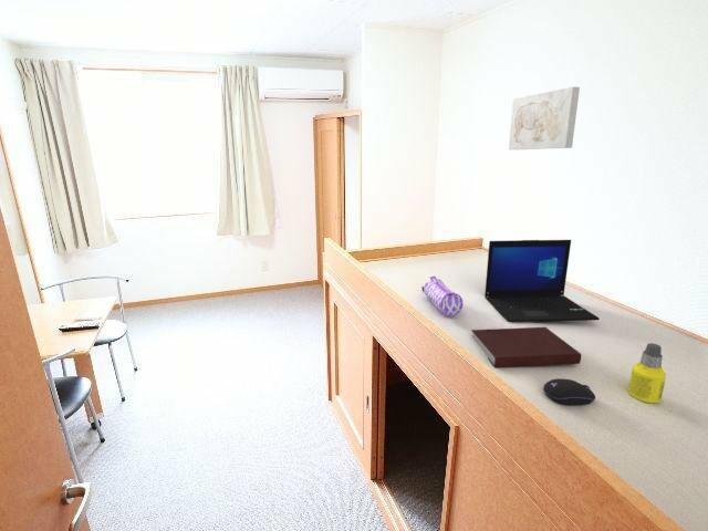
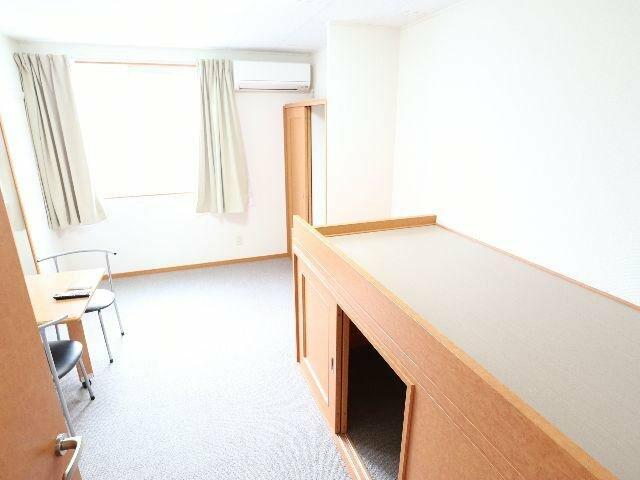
- computer mouse [542,377,596,406]
- notebook [470,326,582,368]
- wall art [508,86,581,150]
- bottle [627,342,667,404]
- laptop [483,239,601,323]
- pencil case [420,275,465,317]
